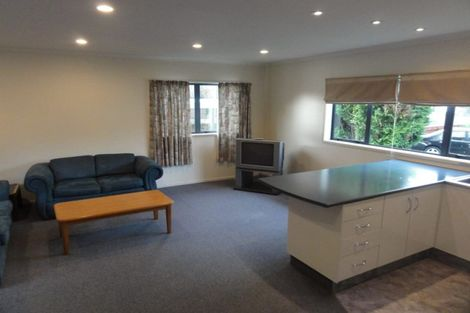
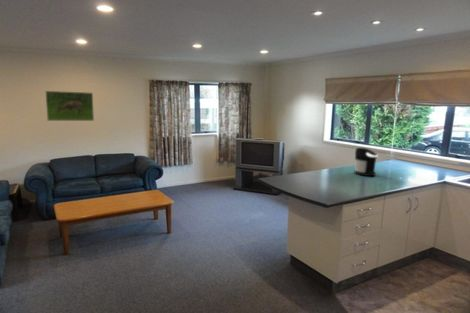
+ coffee maker [354,147,379,177]
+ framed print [45,90,95,122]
